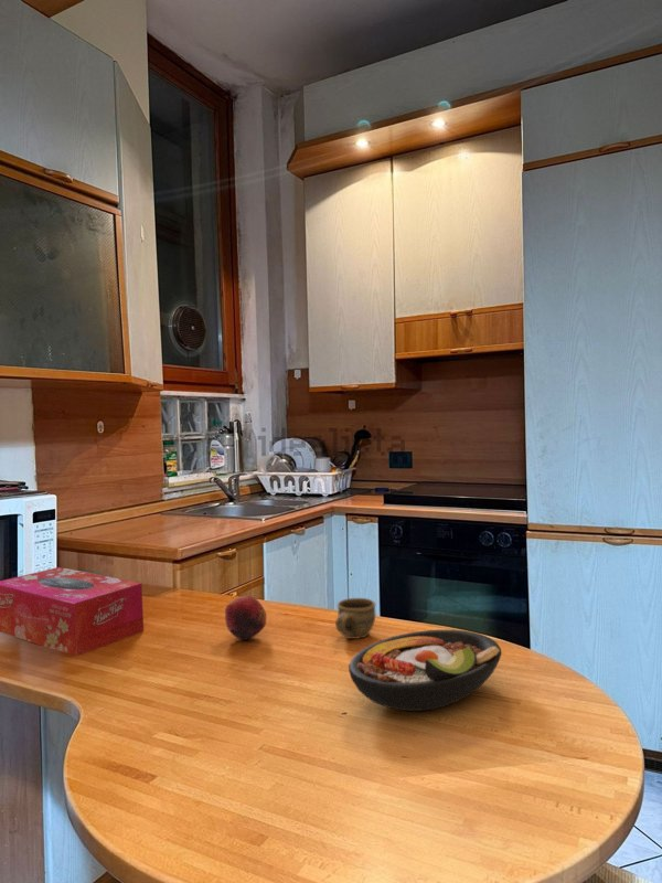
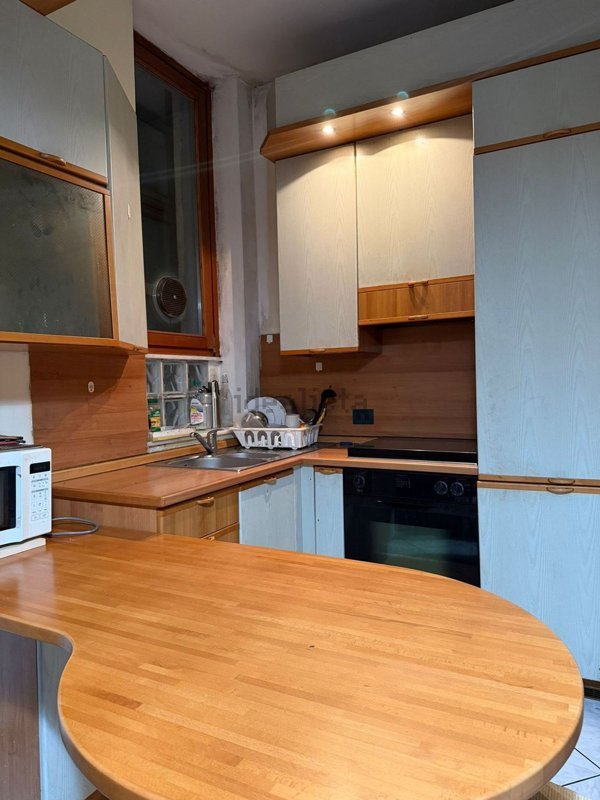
- fruit [224,595,267,641]
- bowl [348,629,503,712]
- cup [334,597,376,640]
- tissue box [0,566,145,657]
